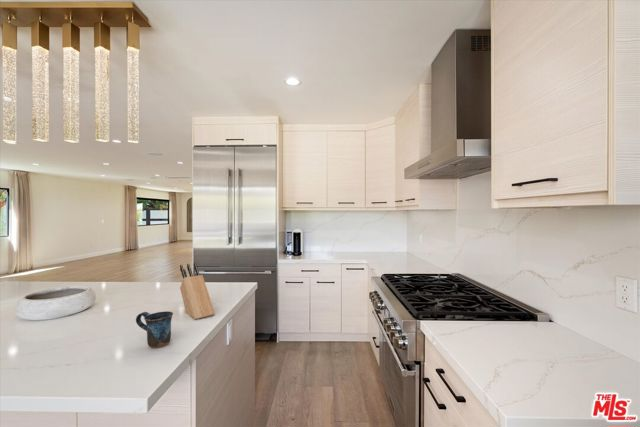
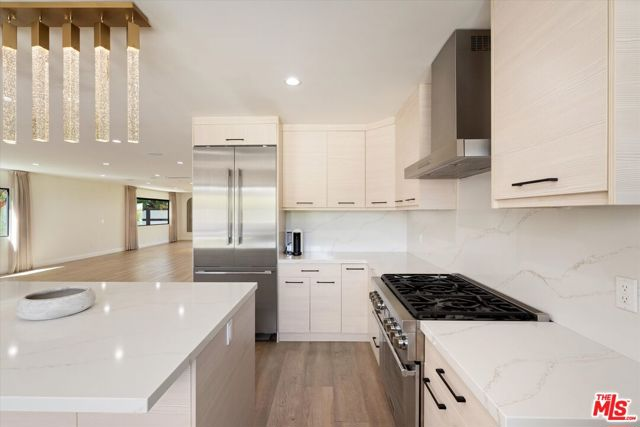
- mug [135,310,174,349]
- knife block [179,261,216,321]
